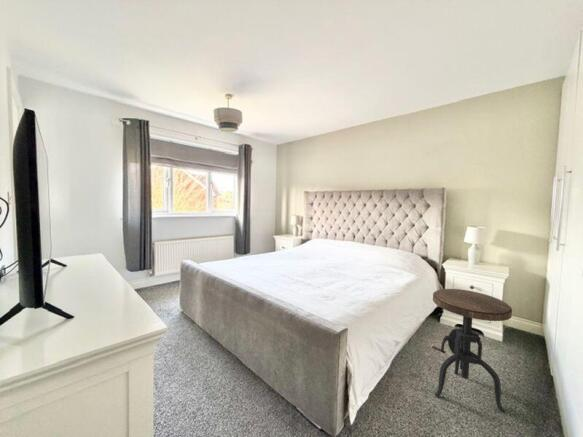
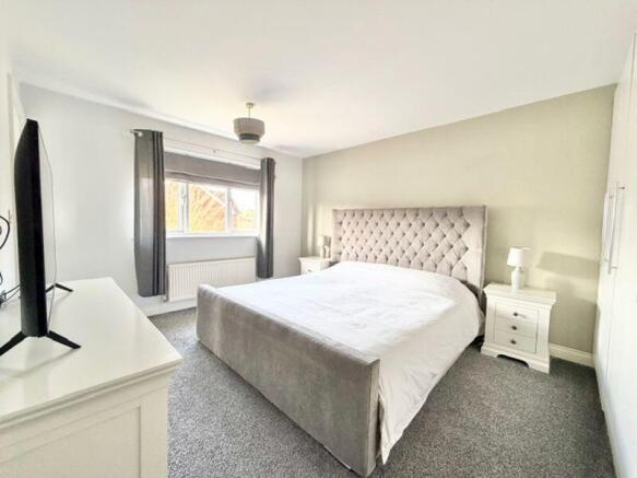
- side table [431,288,513,414]
